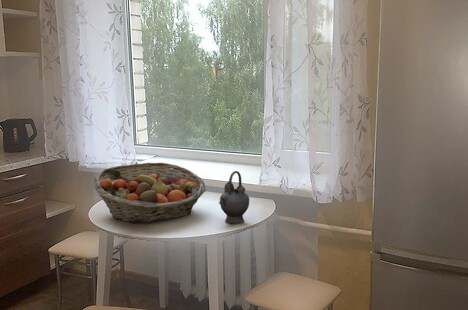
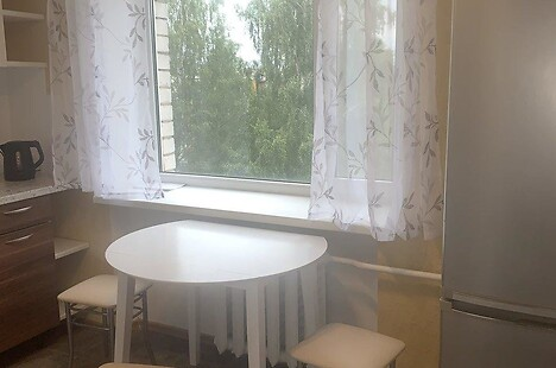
- teapot [218,170,250,224]
- fruit basket [93,162,207,224]
